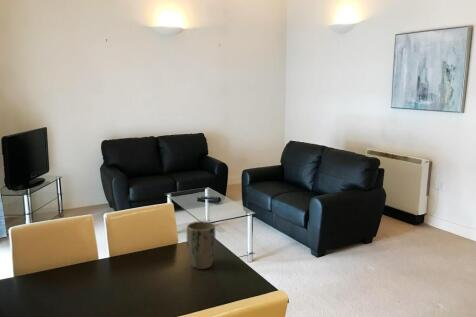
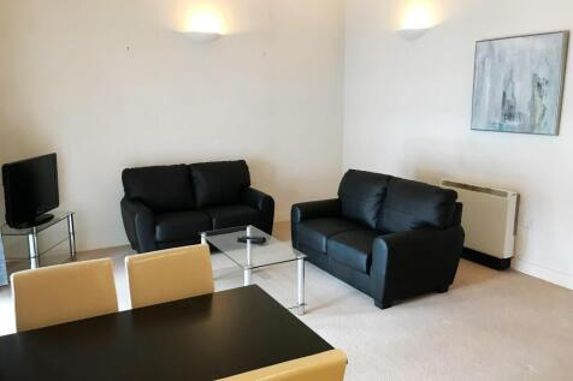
- plant pot [186,220,216,270]
